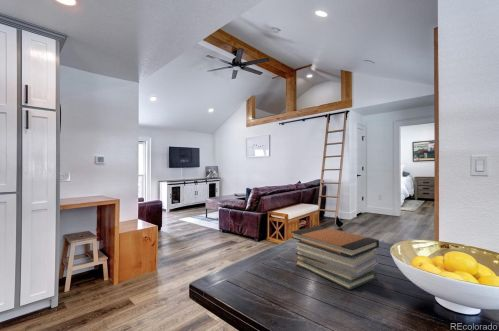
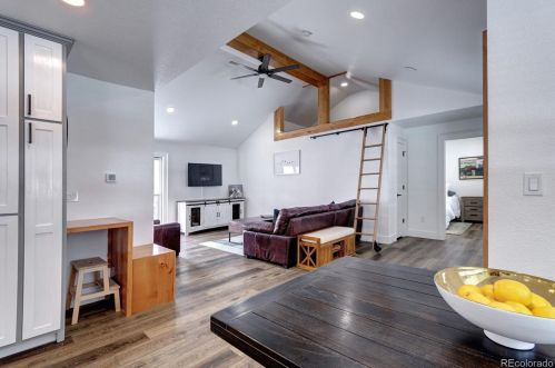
- book stack [290,225,380,291]
